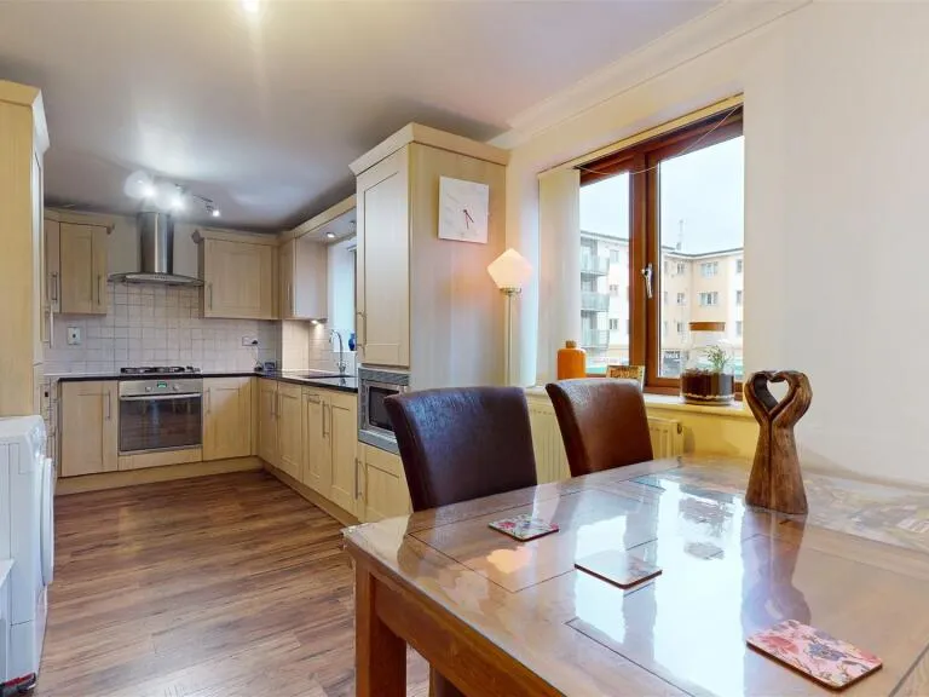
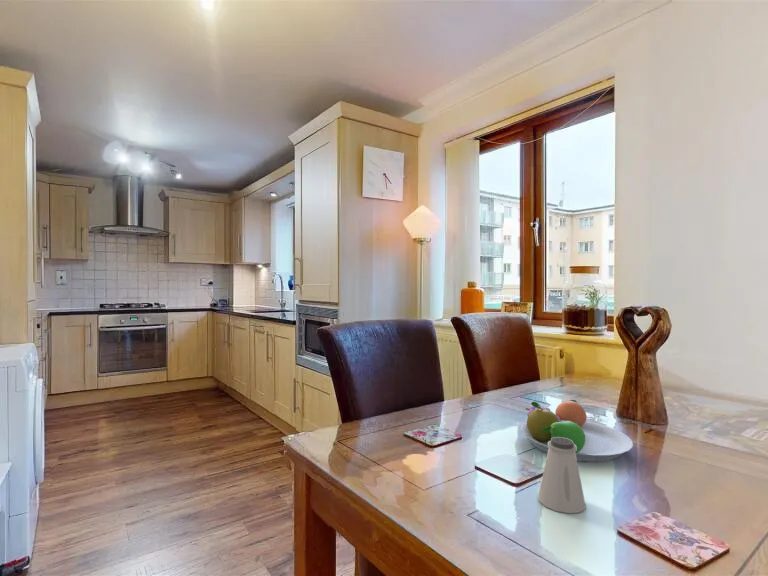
+ fruit bowl [519,399,634,463]
+ saltshaker [537,437,587,514]
